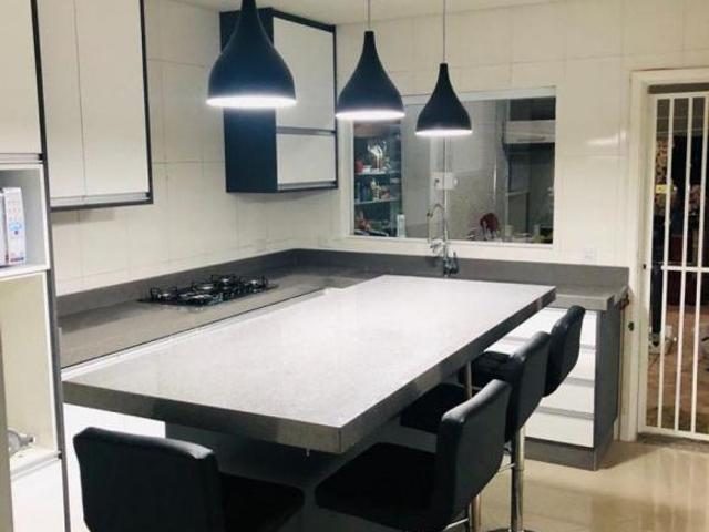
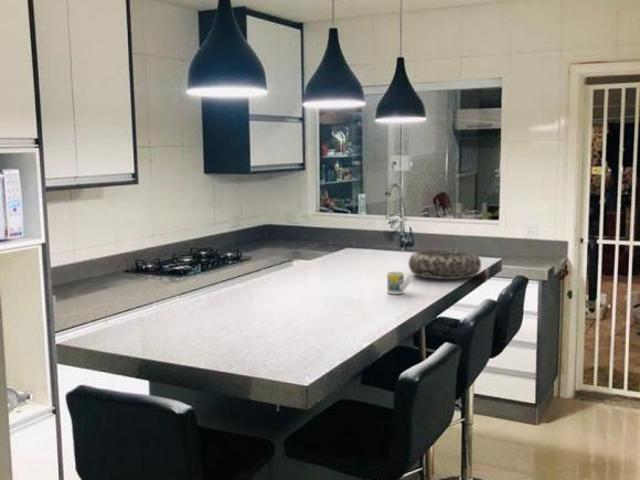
+ cup [386,271,414,295]
+ decorative bowl [408,249,482,280]
